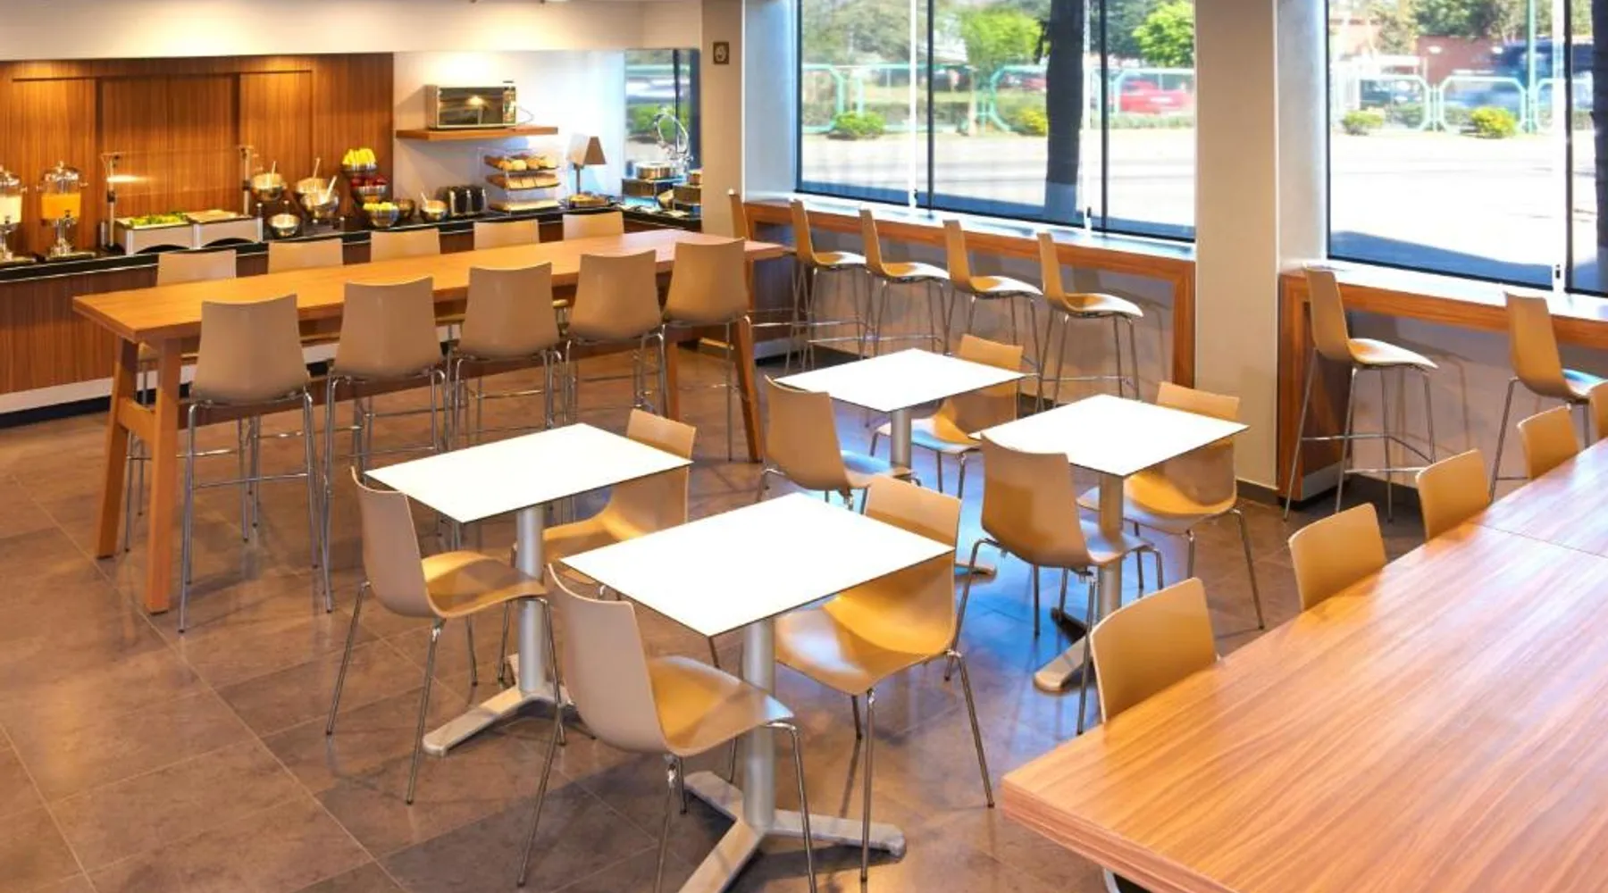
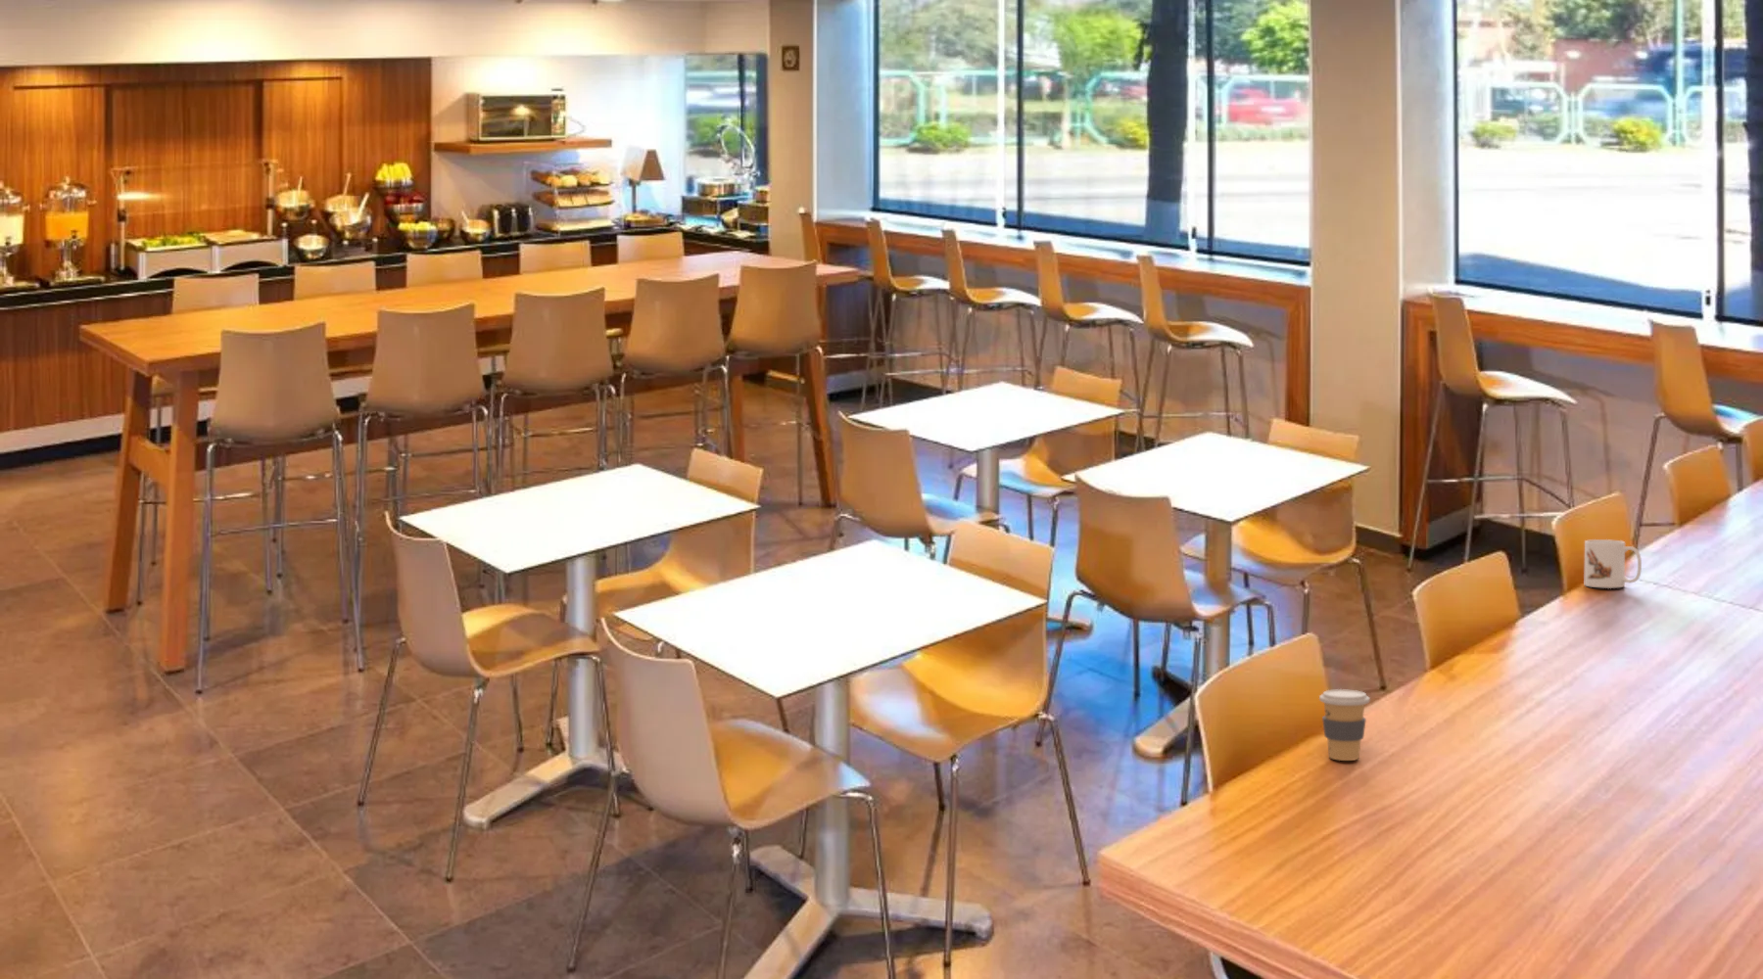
+ mug [1583,539,1642,590]
+ coffee cup [1318,688,1371,762]
